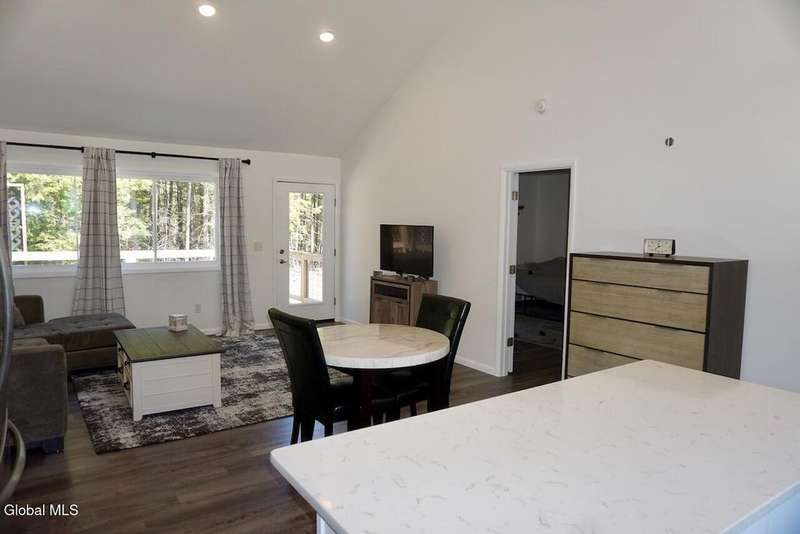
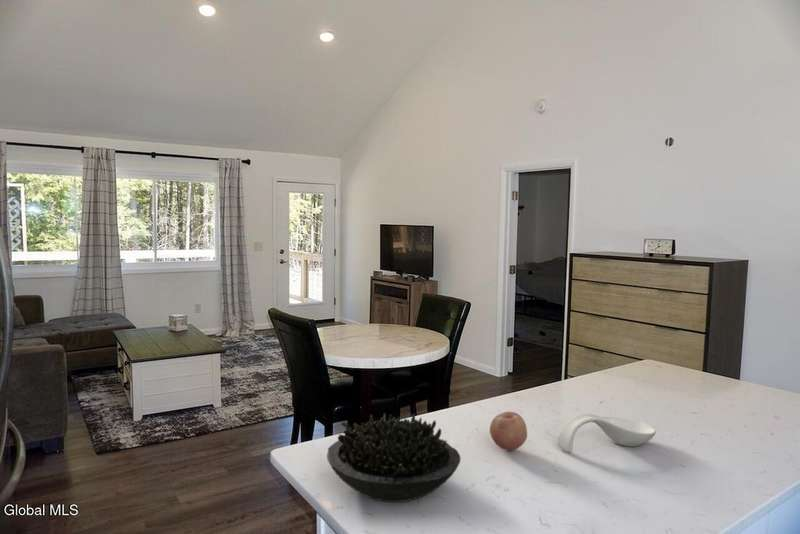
+ fruit [489,411,528,451]
+ succulent plant [326,412,462,503]
+ spoon rest [556,413,657,454]
